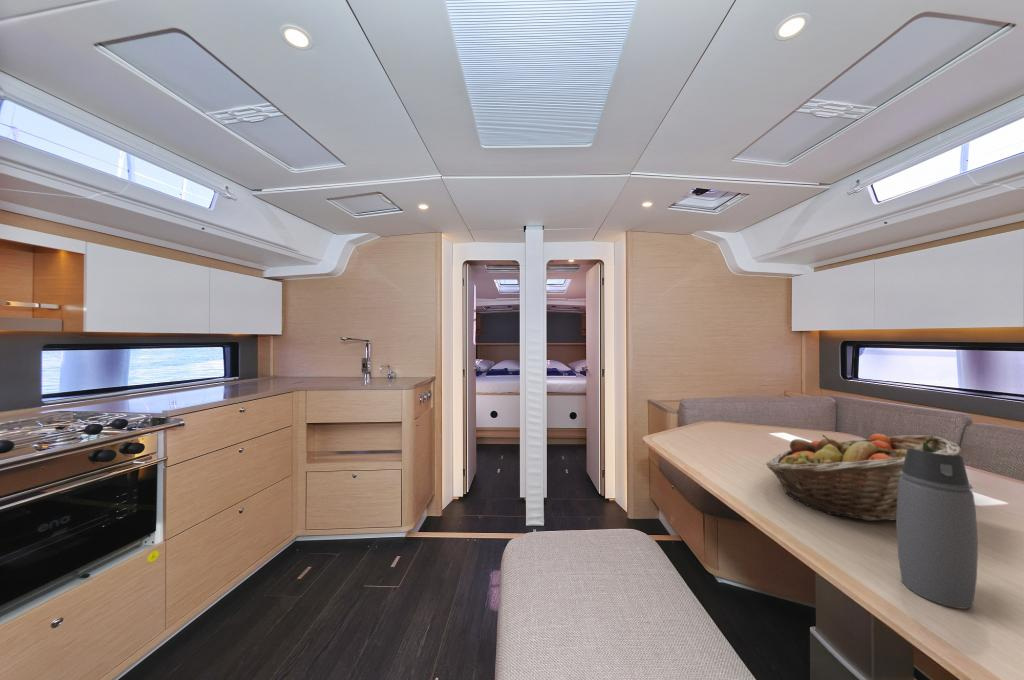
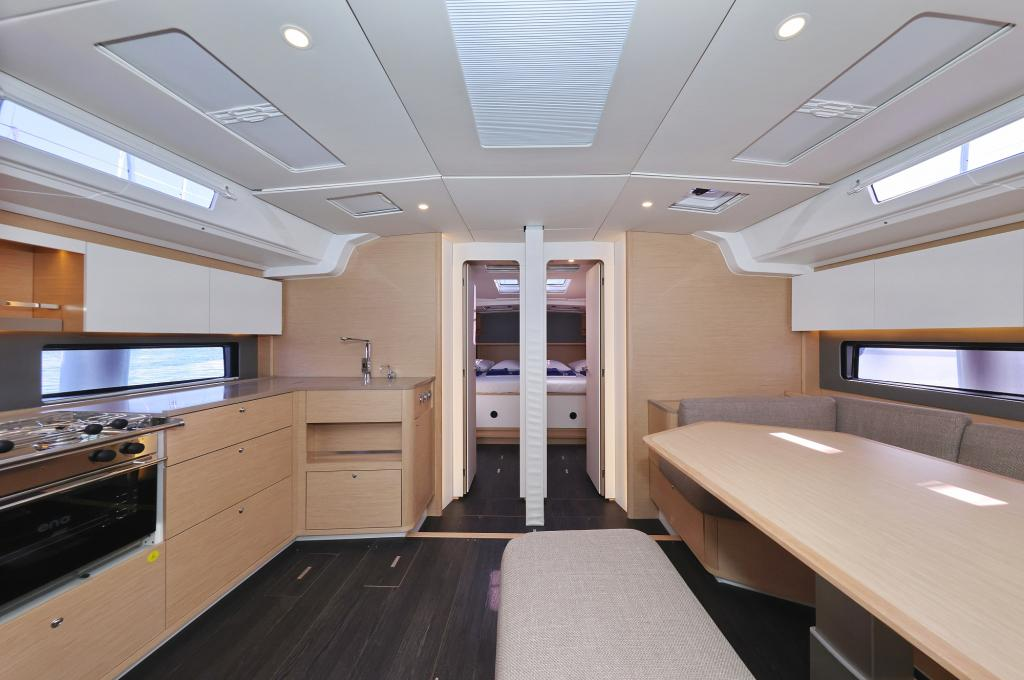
- fruit basket [765,433,962,522]
- water bottle [895,448,979,610]
